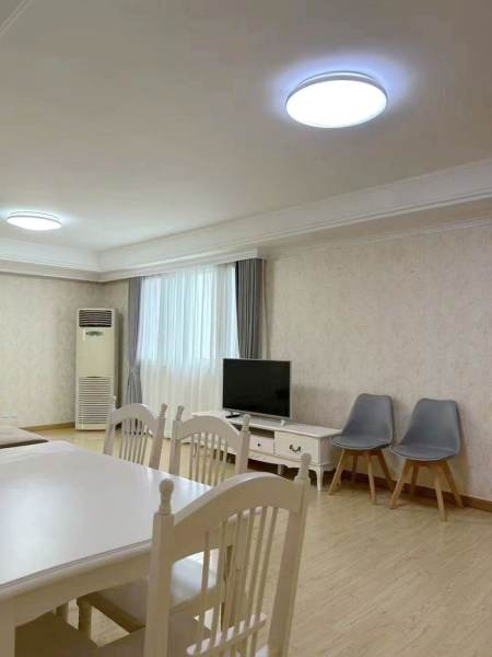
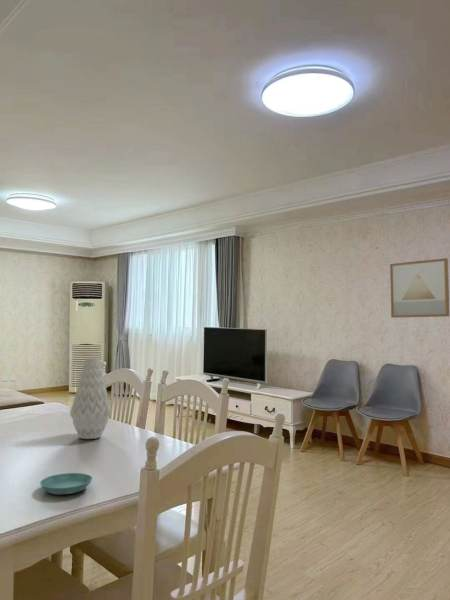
+ vase [69,357,112,440]
+ wall art [389,257,450,319]
+ saucer [39,472,94,496]
